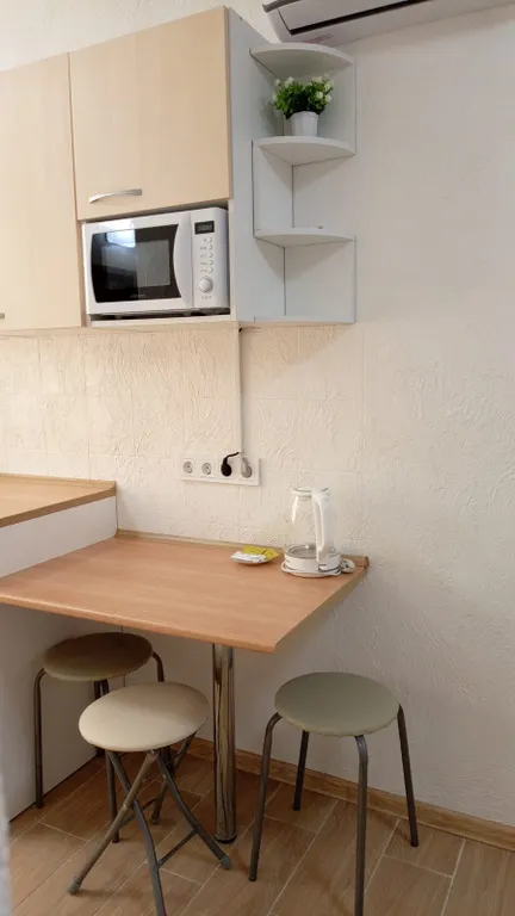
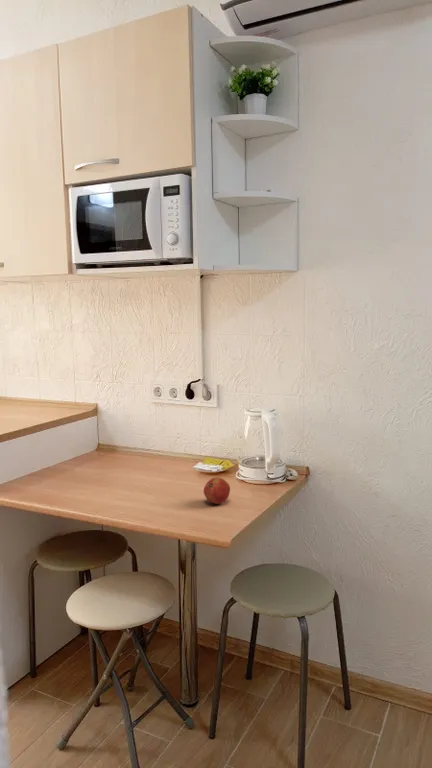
+ fruit [203,476,231,505]
